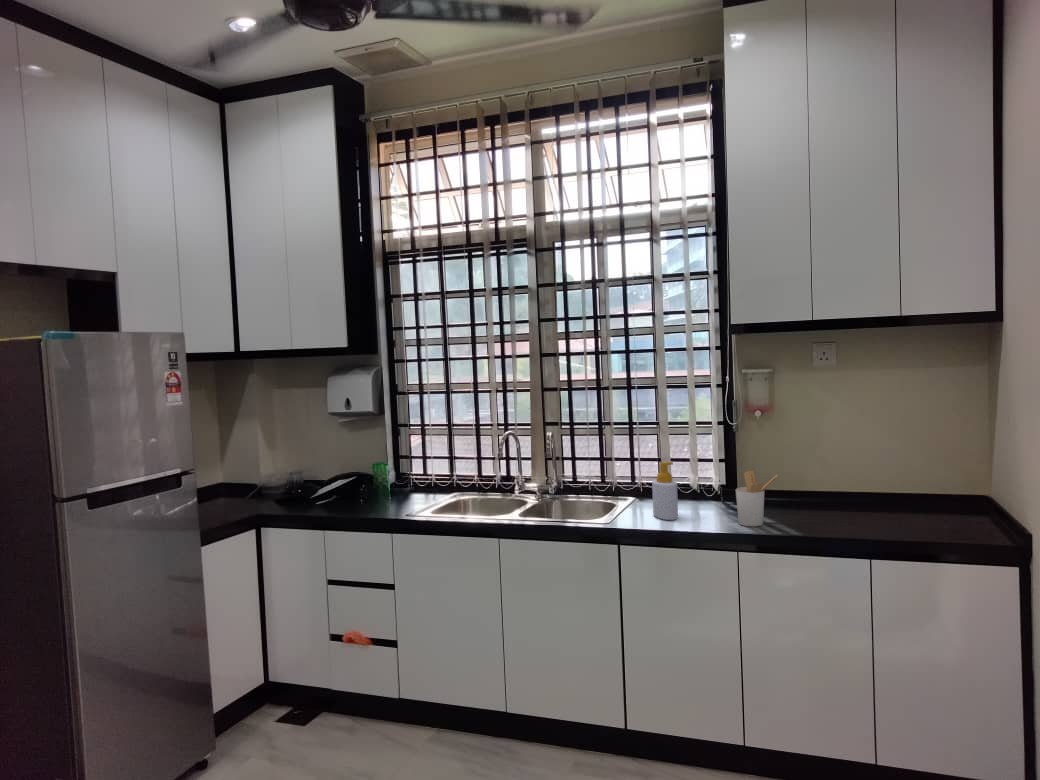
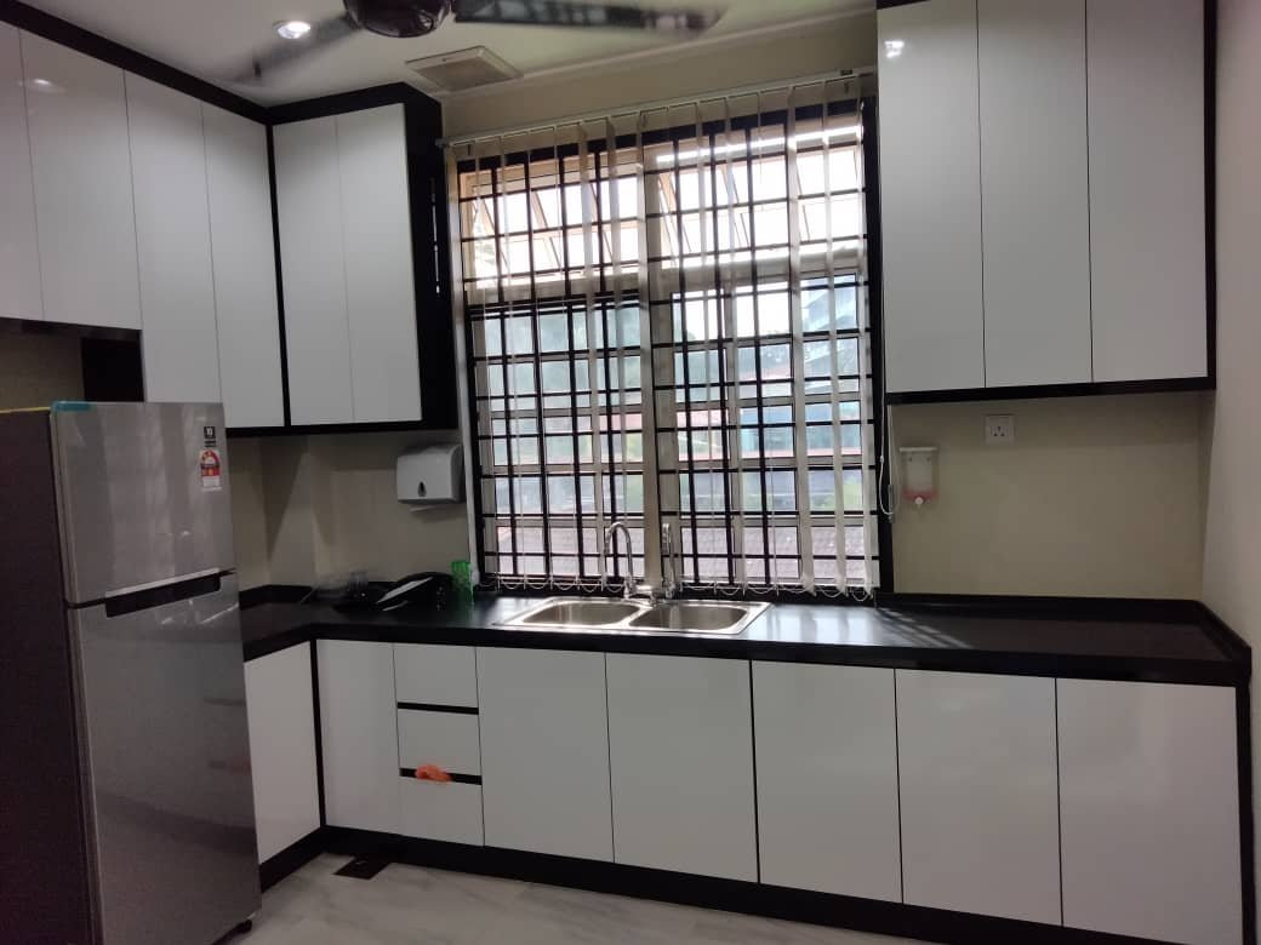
- soap bottle [651,461,679,521]
- utensil holder [735,470,779,527]
